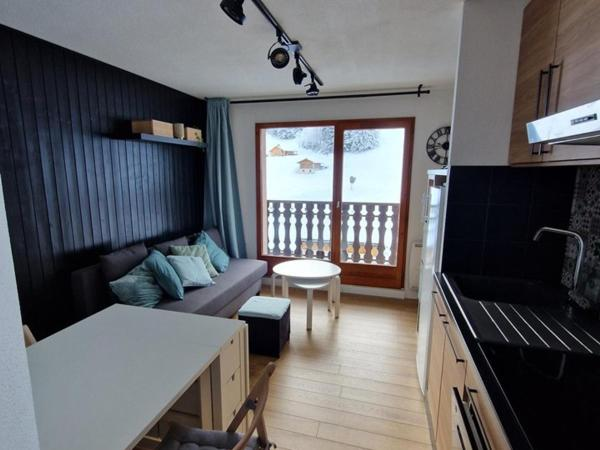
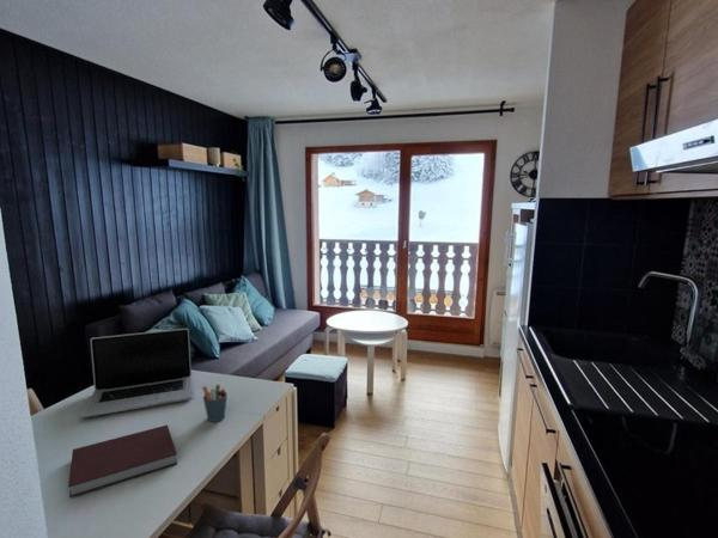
+ notebook [67,423,178,499]
+ laptop [81,328,193,418]
+ pen holder [201,384,229,423]
